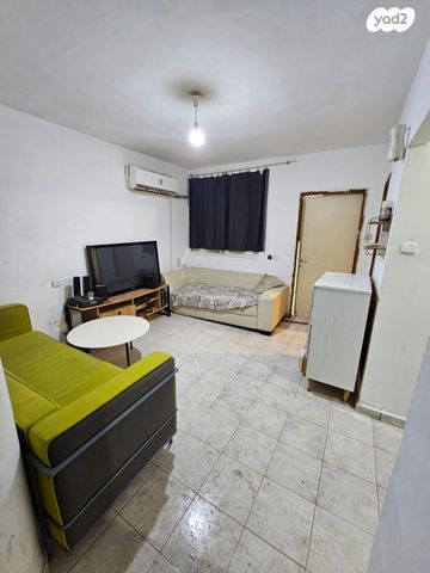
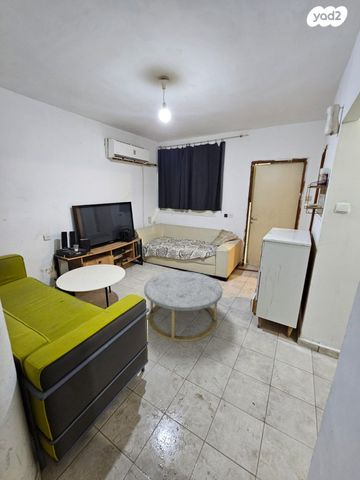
+ coffee table [143,270,223,343]
